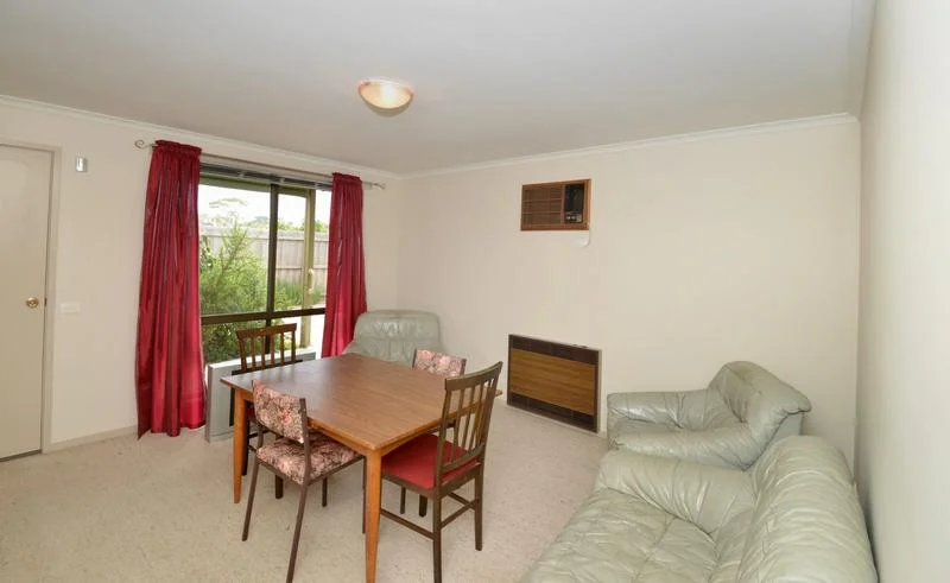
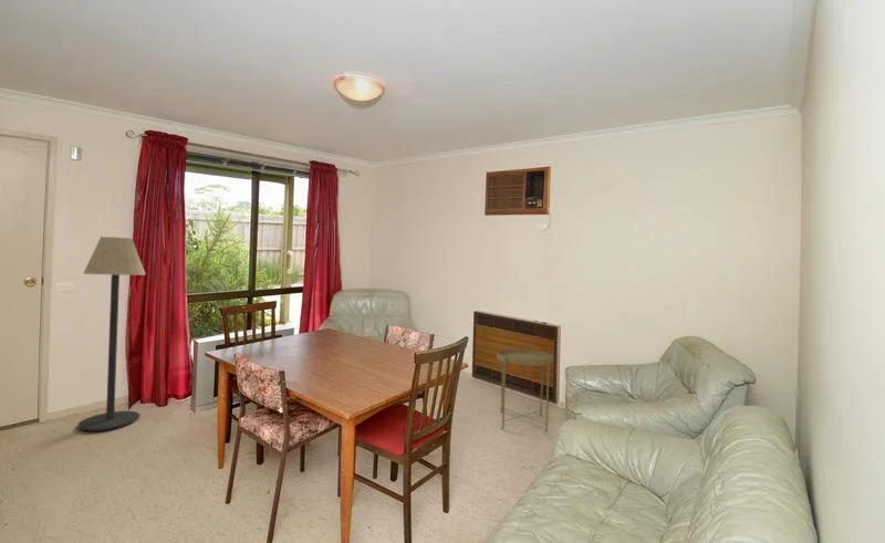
+ floor lamp [77,236,147,431]
+ side table [496,348,554,434]
